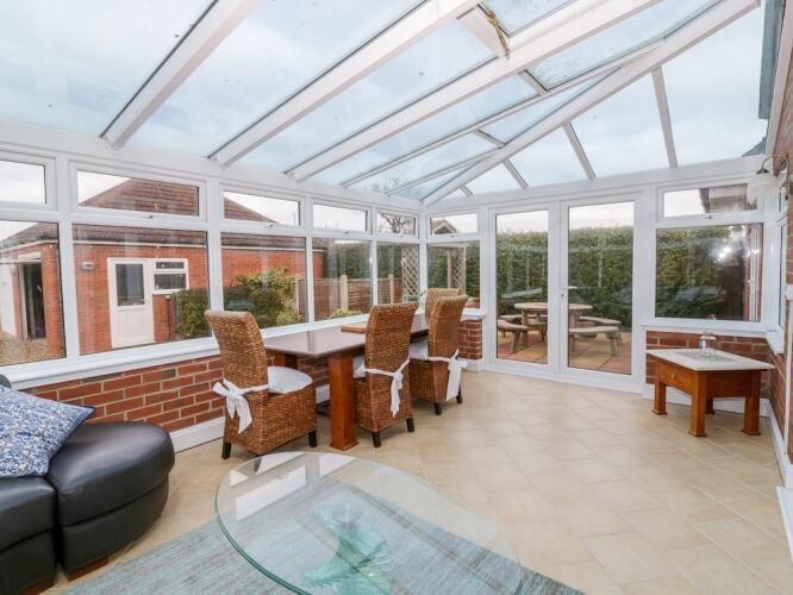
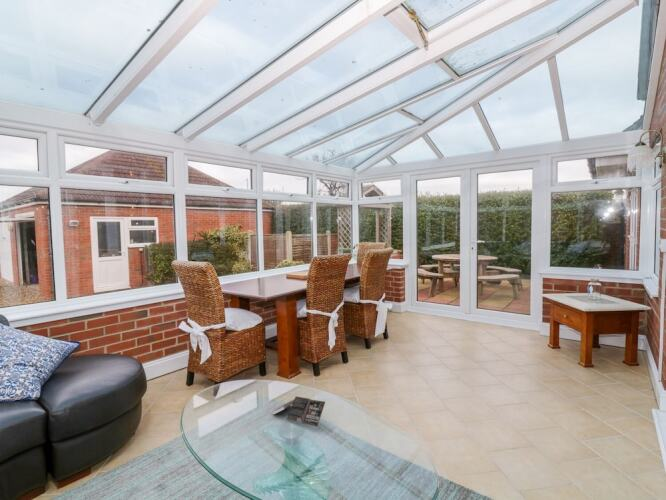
+ paperback book [271,396,326,427]
